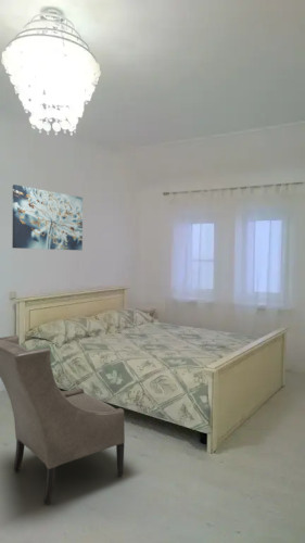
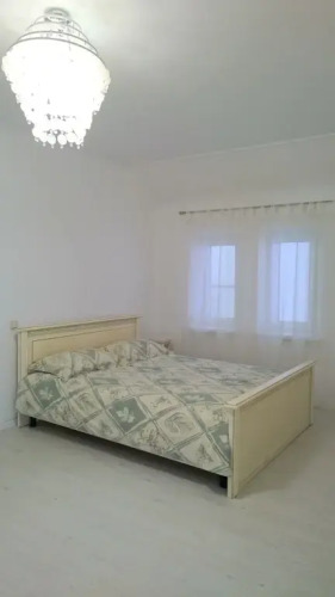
- armchair [0,334,126,505]
- wall art [11,184,84,251]
